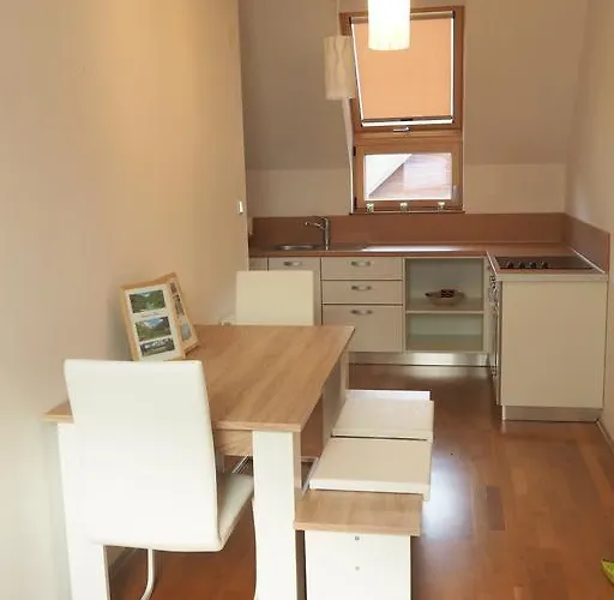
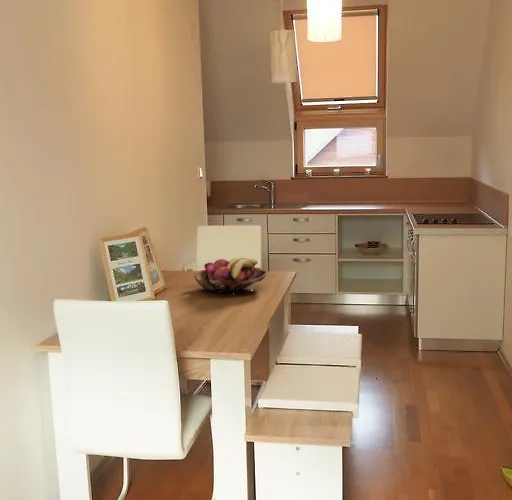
+ fruit basket [193,256,267,294]
